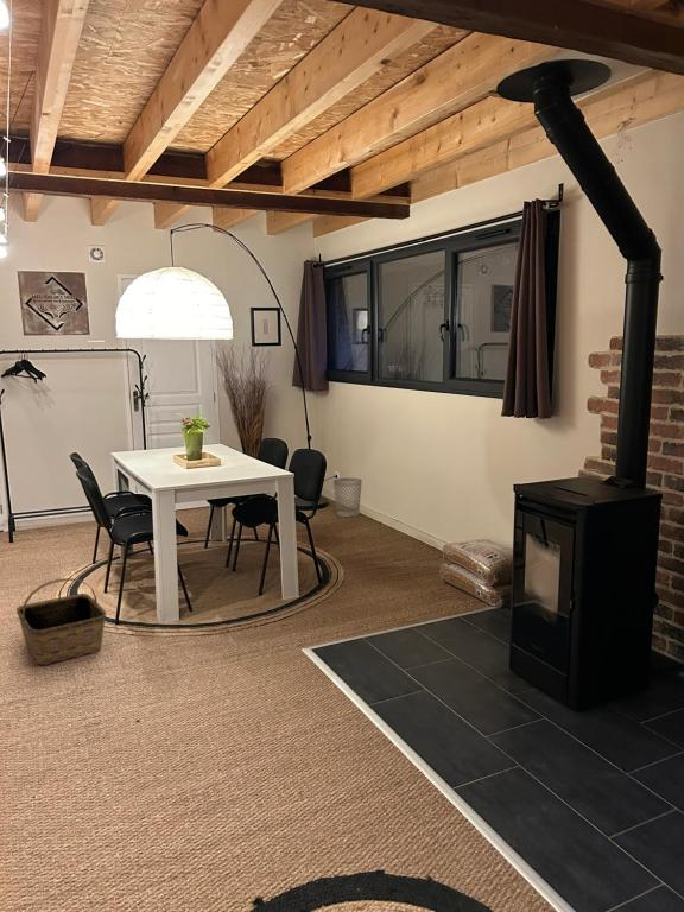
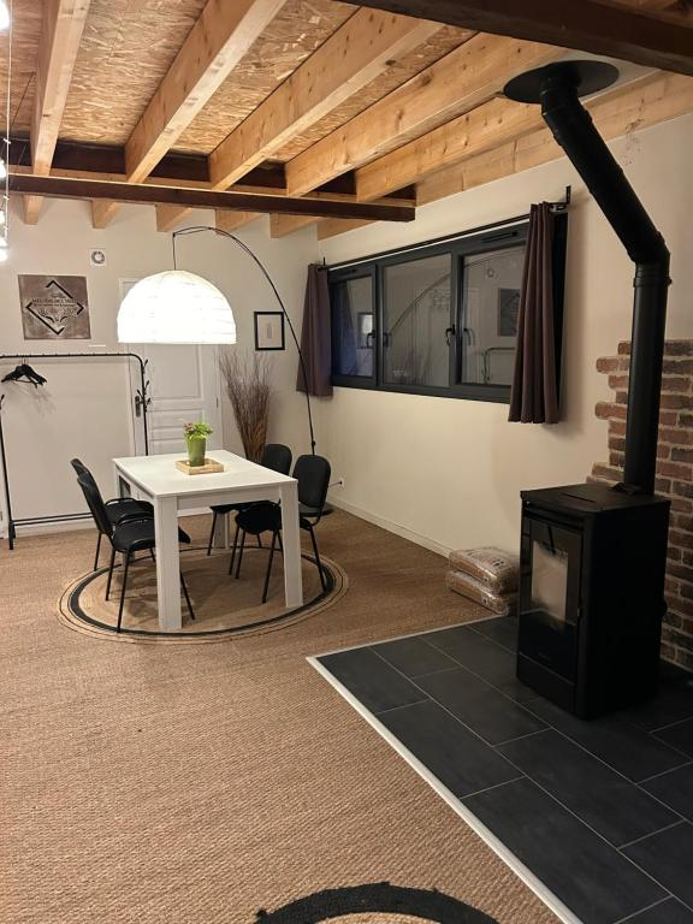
- wastebasket [332,476,363,518]
- basket [15,577,107,666]
